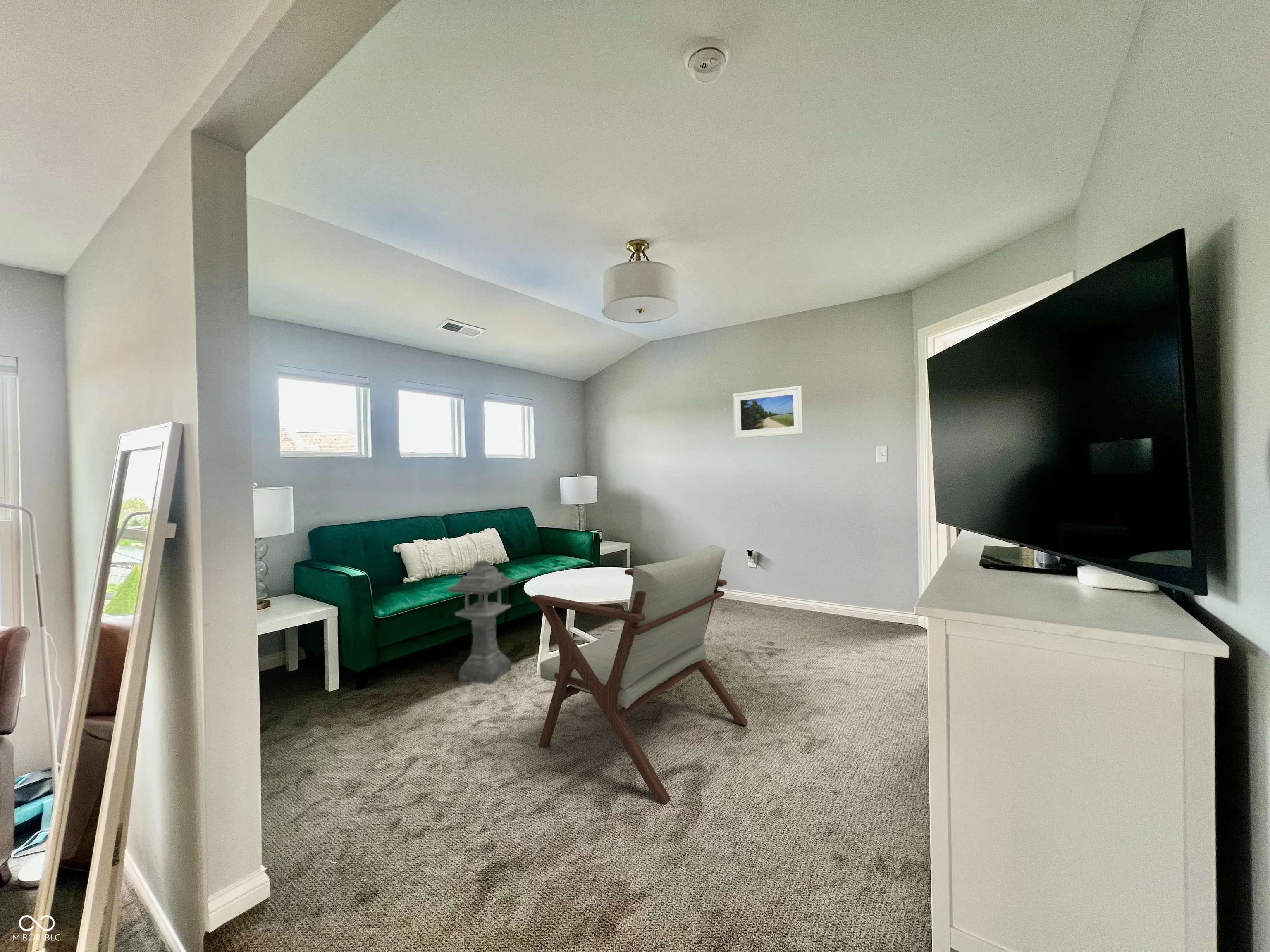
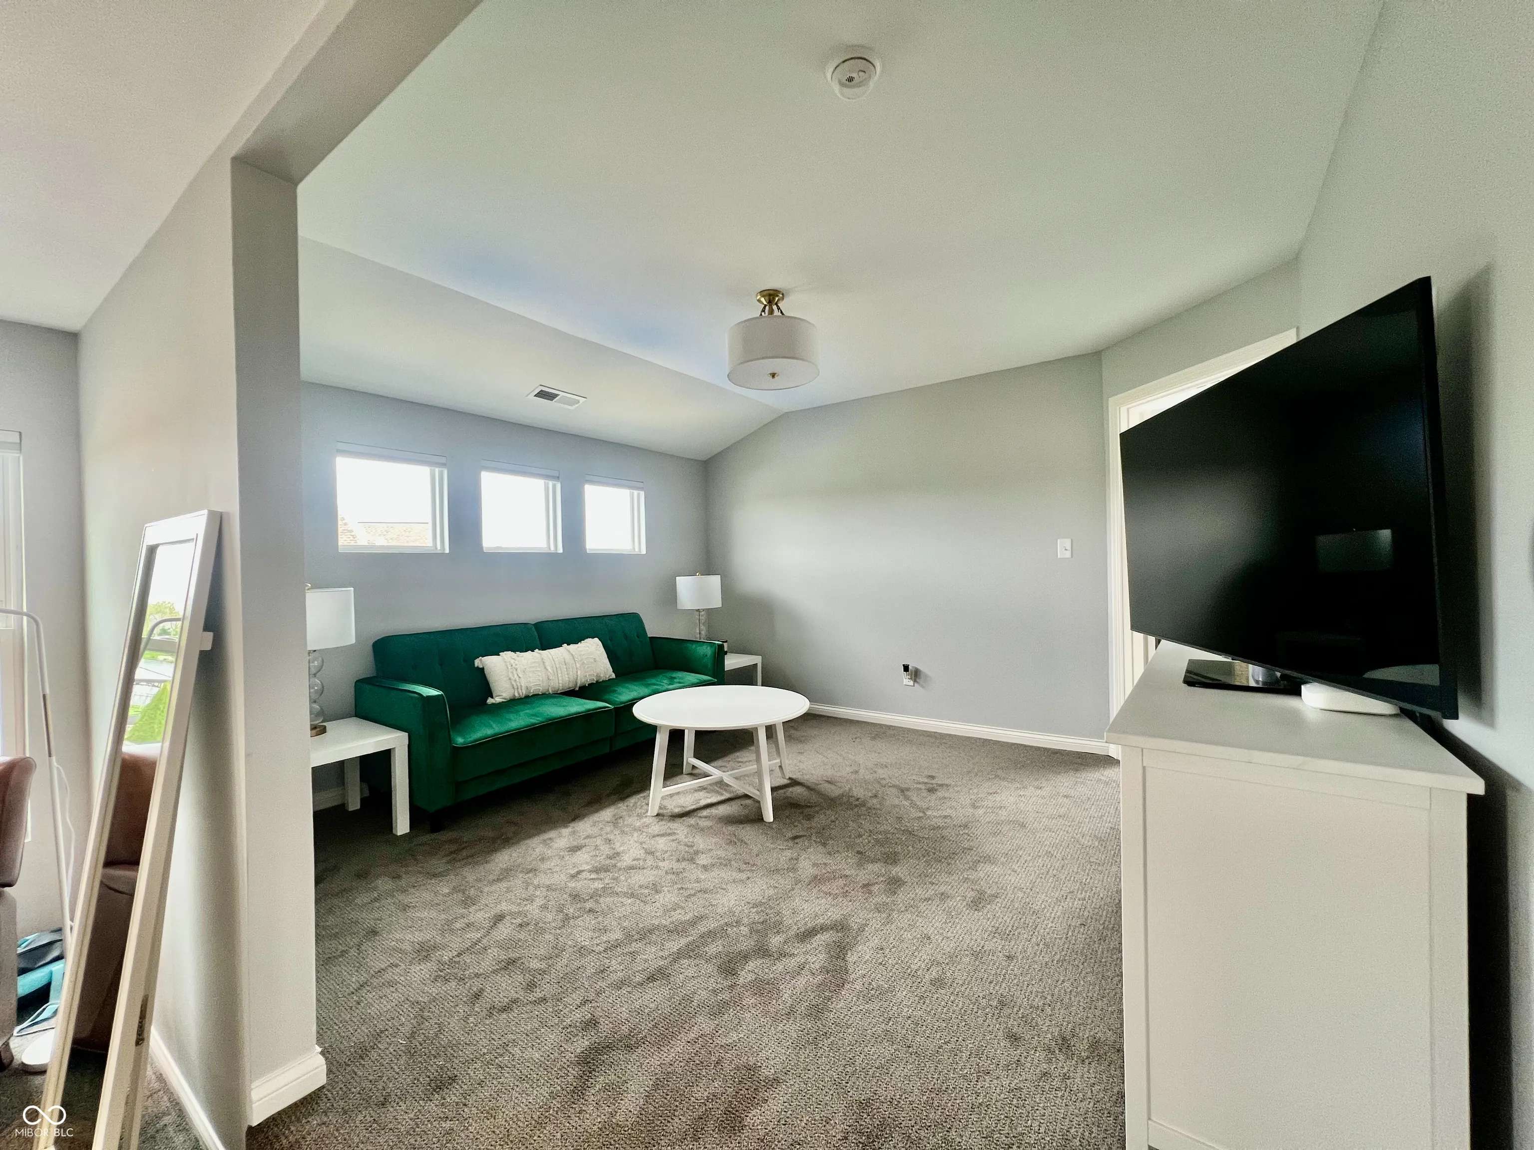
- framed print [733,385,803,439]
- lounge chair [530,544,748,804]
- lantern [445,560,518,685]
